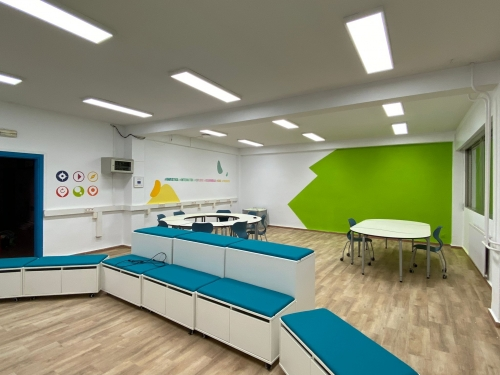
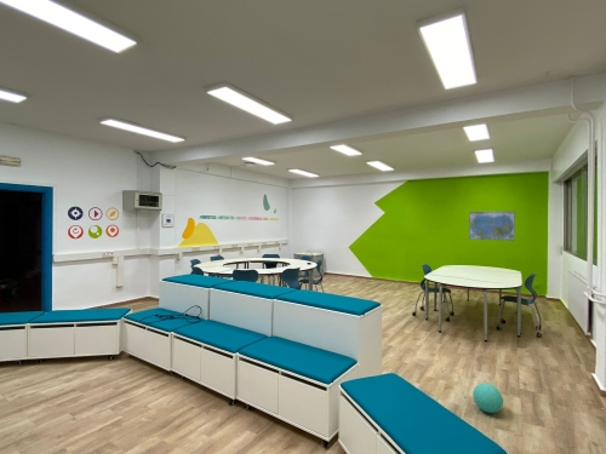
+ world map [468,209,516,242]
+ ball [471,381,504,414]
